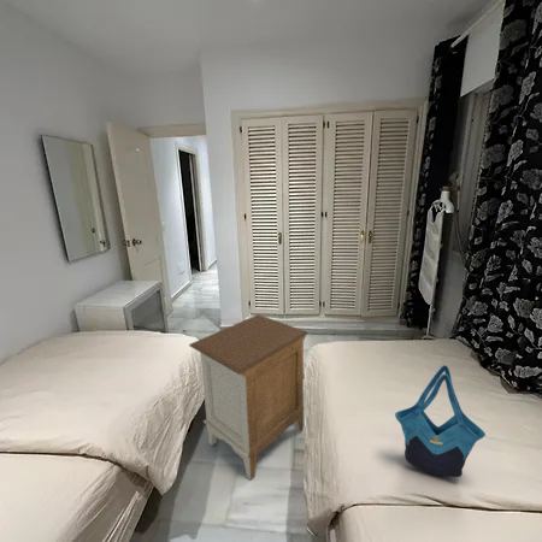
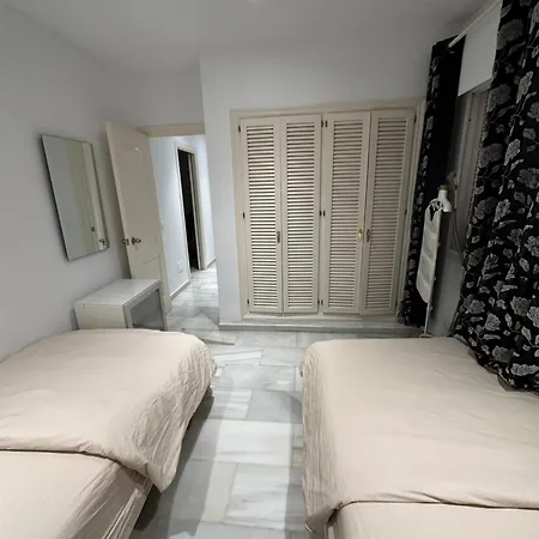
- tote bag [394,364,487,478]
- nightstand [188,313,308,481]
